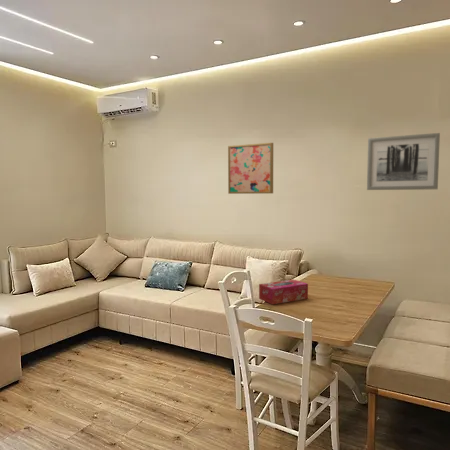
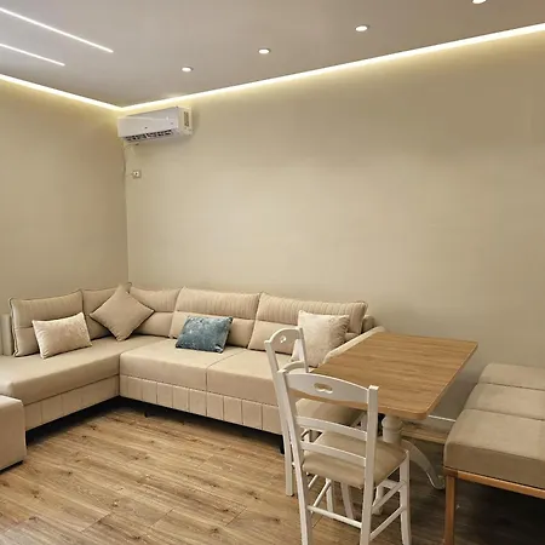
- wall art [227,142,274,195]
- tissue box [258,278,309,305]
- wall art [366,132,441,191]
